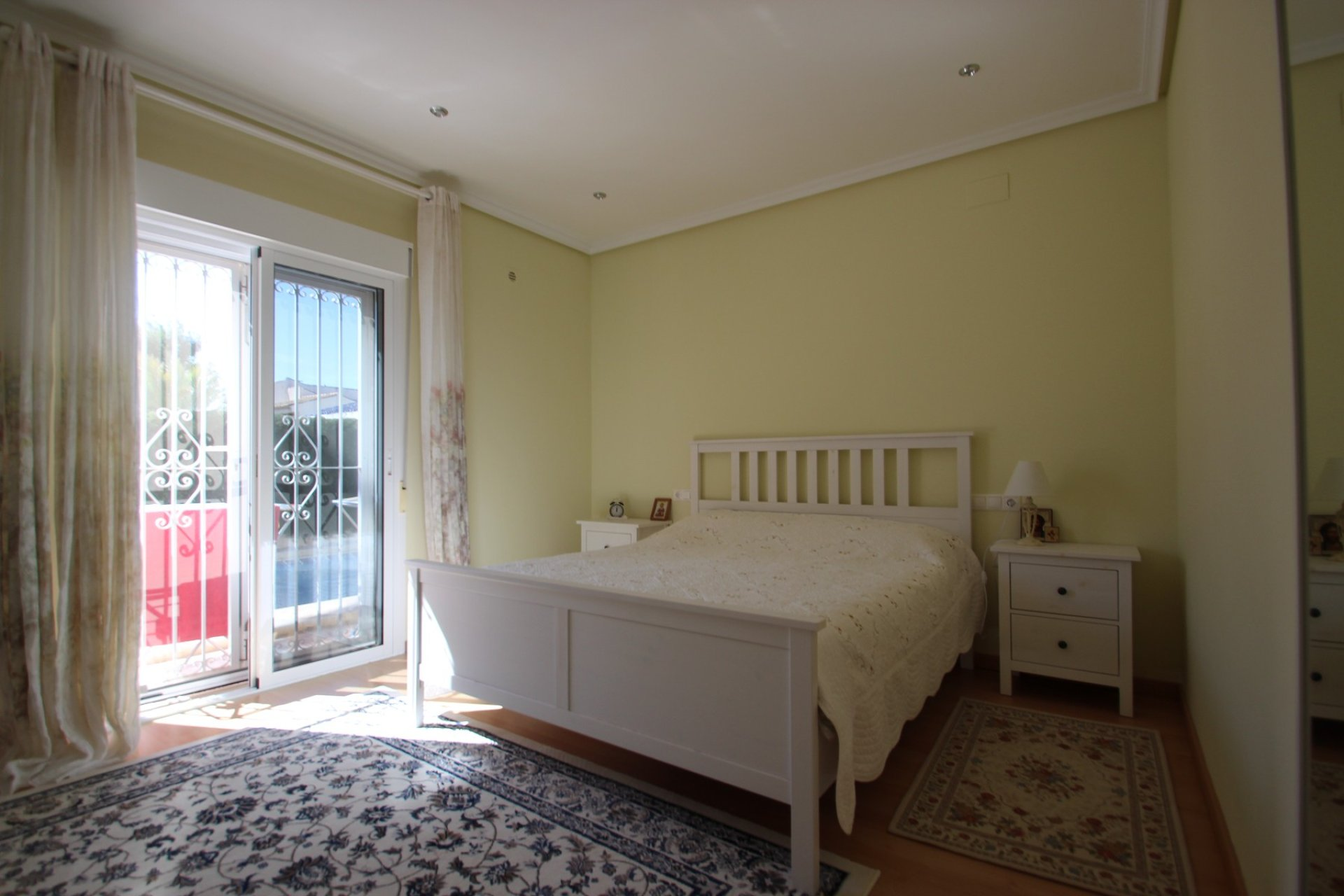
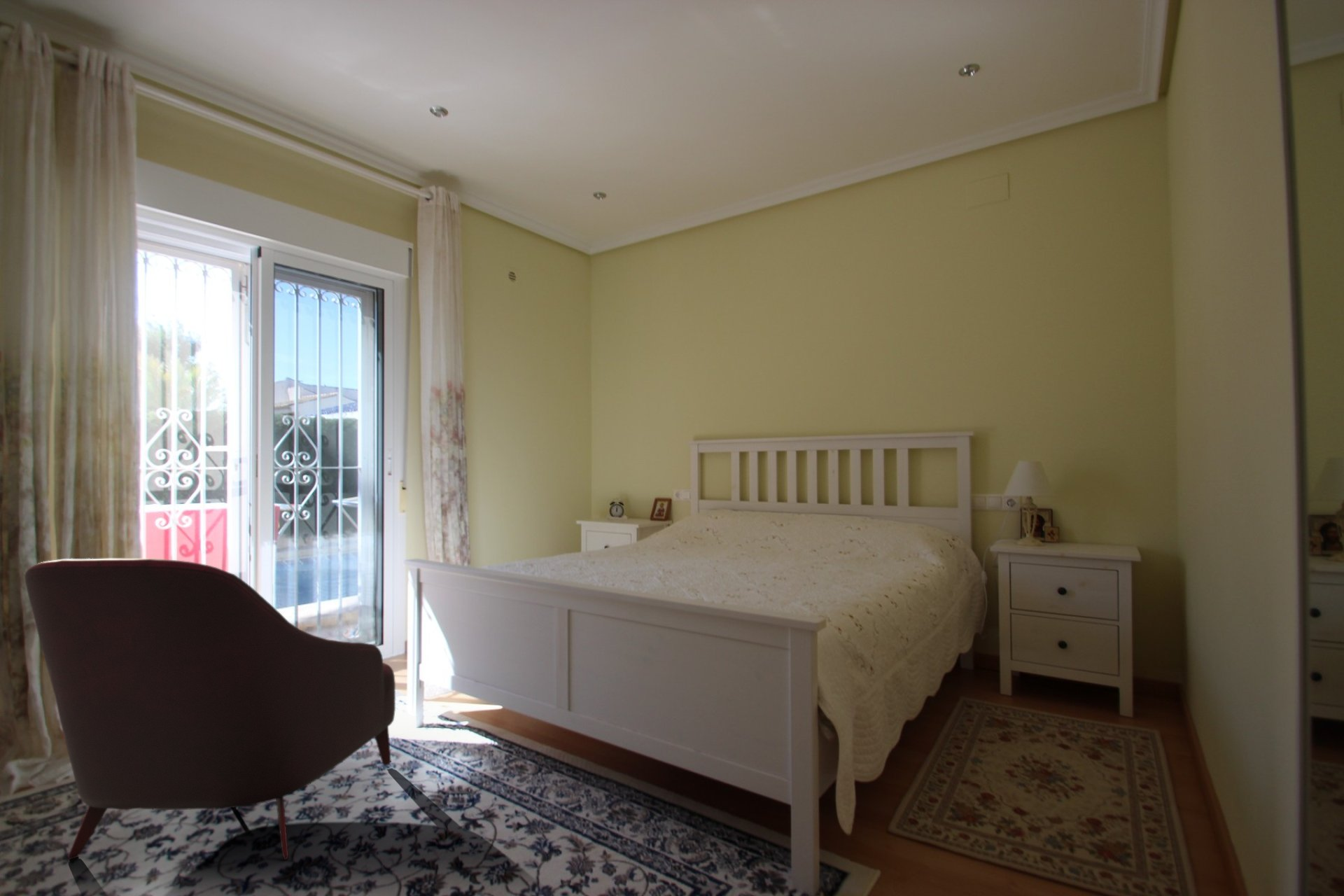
+ armchair [24,558,396,861]
